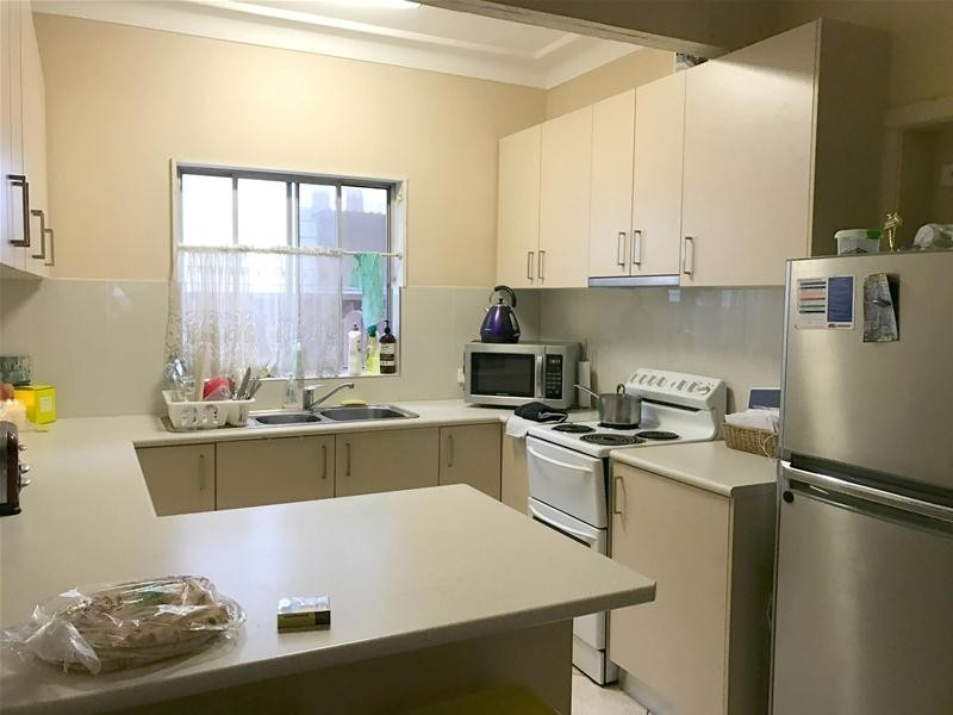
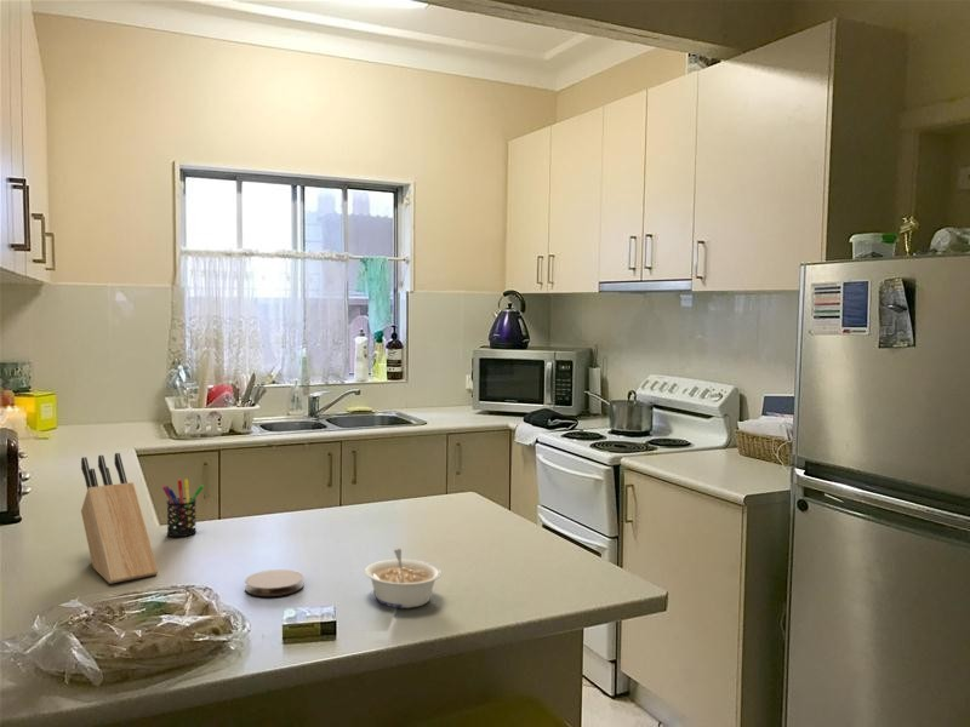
+ legume [364,548,443,609]
+ knife block [80,452,159,585]
+ pen holder [161,477,205,538]
+ coaster [244,568,304,597]
